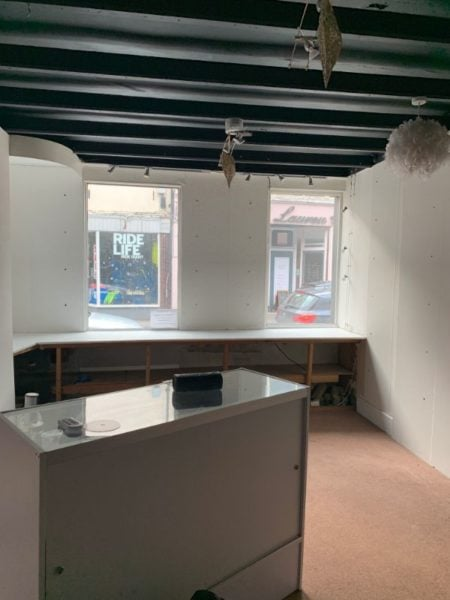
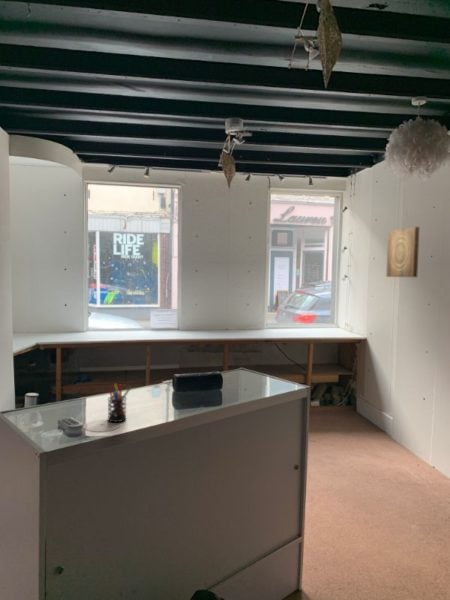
+ pen holder [107,383,132,423]
+ wall art [385,226,420,278]
